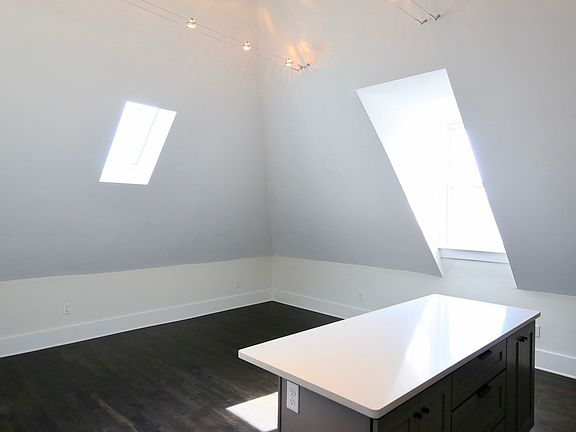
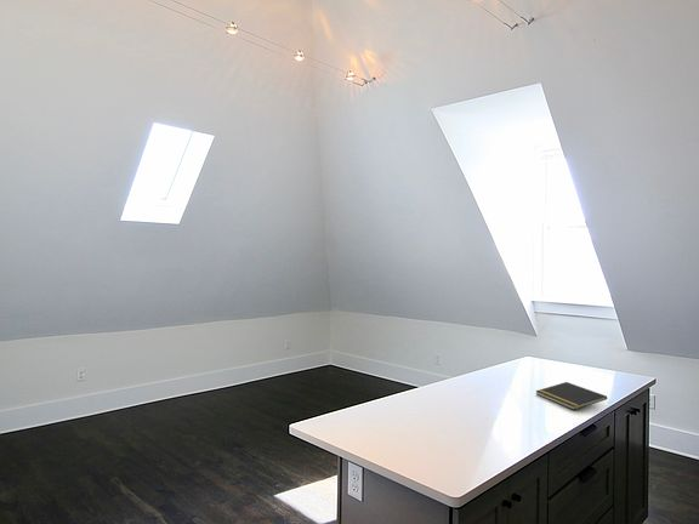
+ notepad [534,381,608,411]
